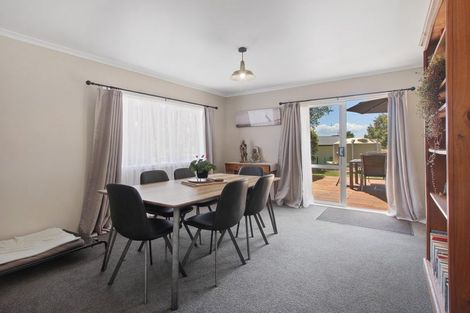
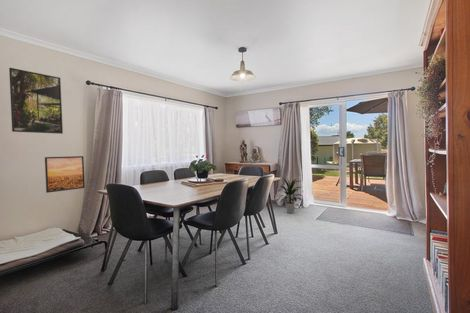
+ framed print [44,155,86,194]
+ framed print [8,67,64,135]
+ indoor plant [277,177,304,214]
